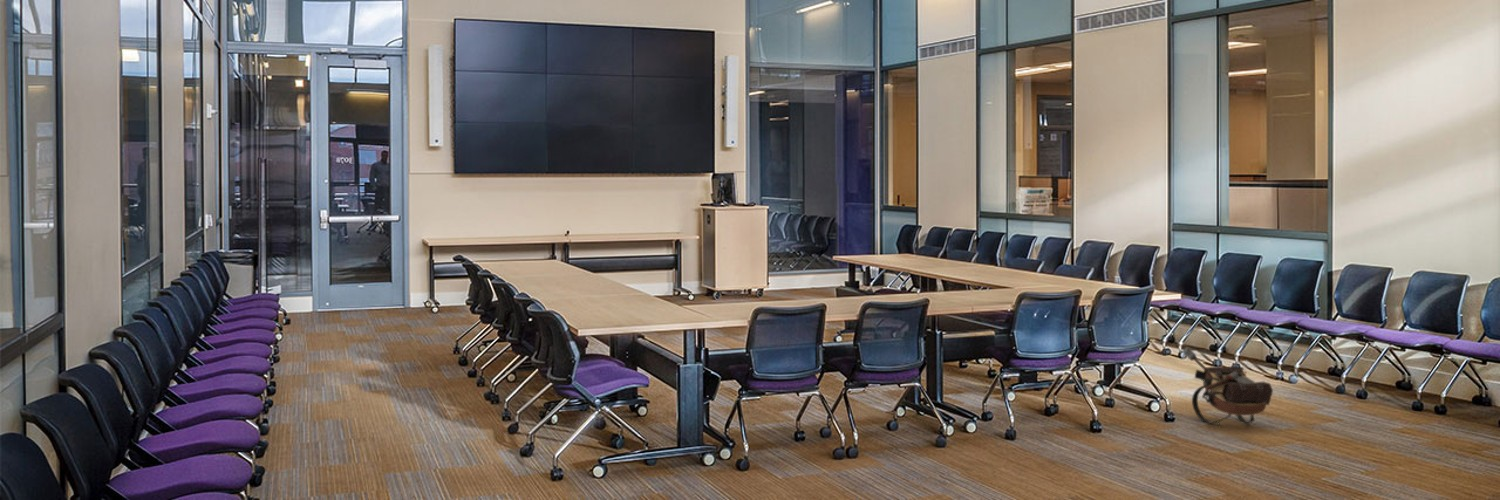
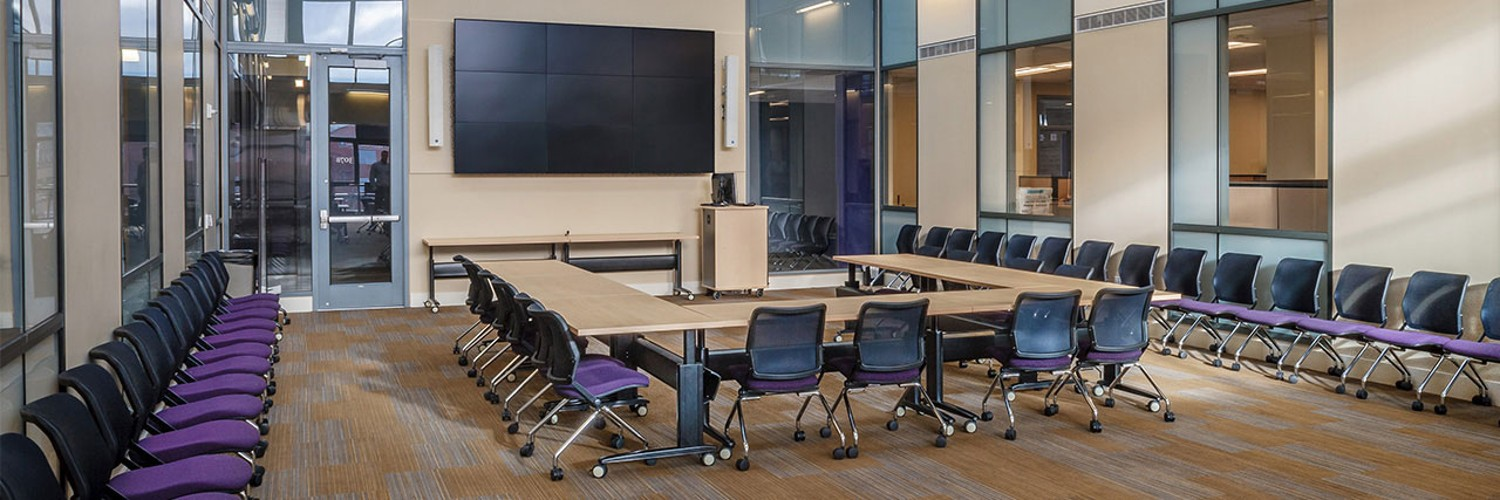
- backpack [1182,346,1274,428]
